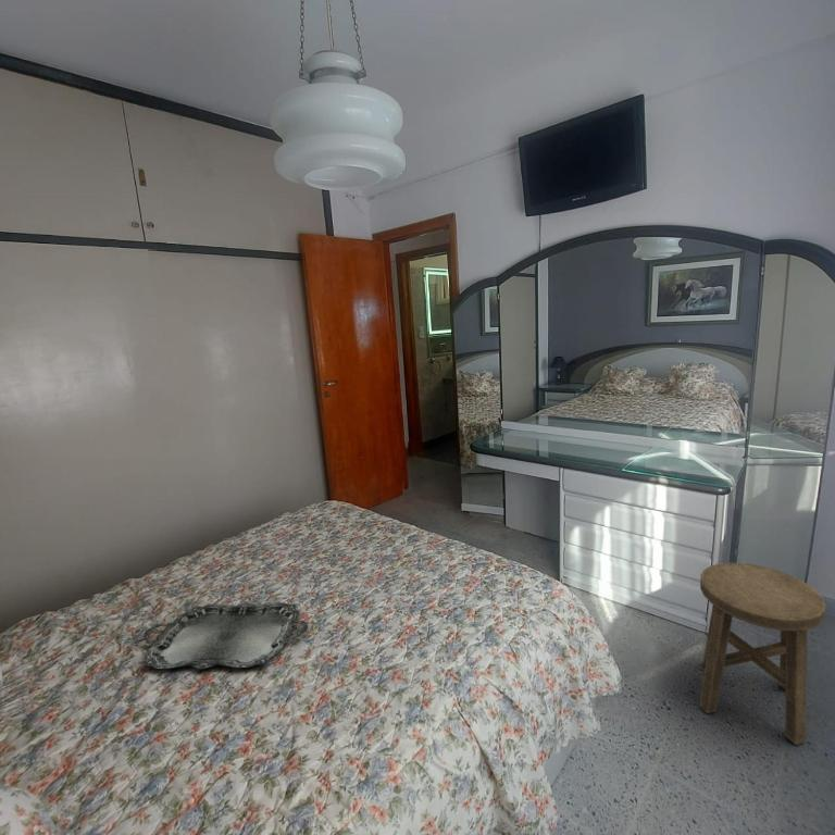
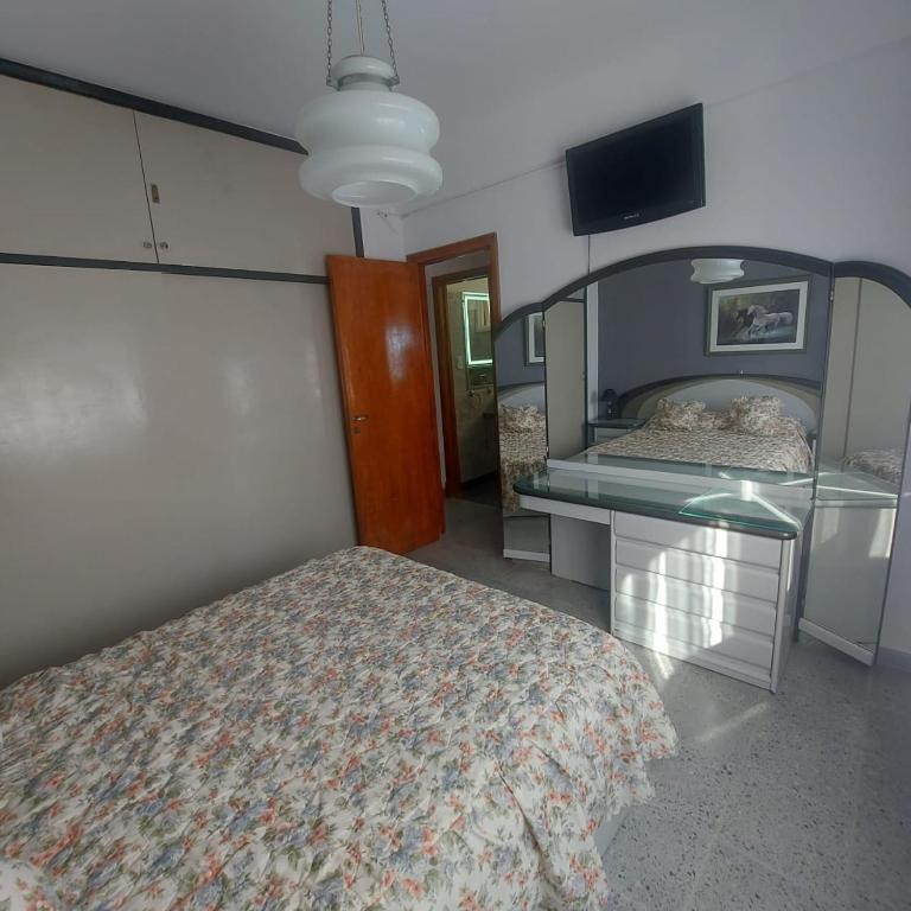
- stool [698,562,827,746]
- serving tray [142,601,309,671]
